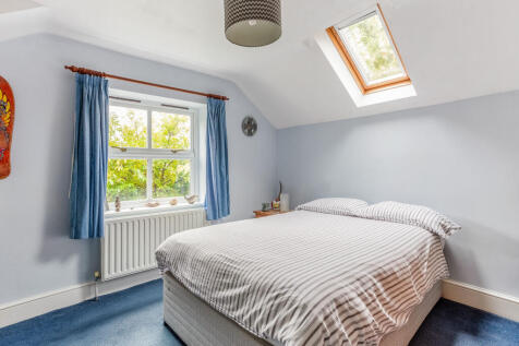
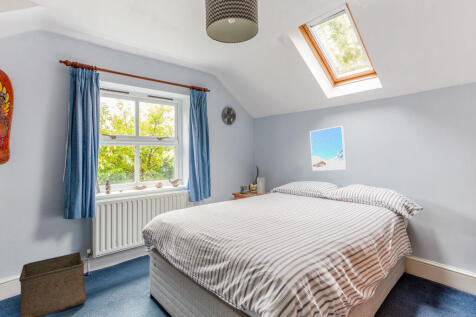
+ storage bin [18,251,87,317]
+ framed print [309,125,347,172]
